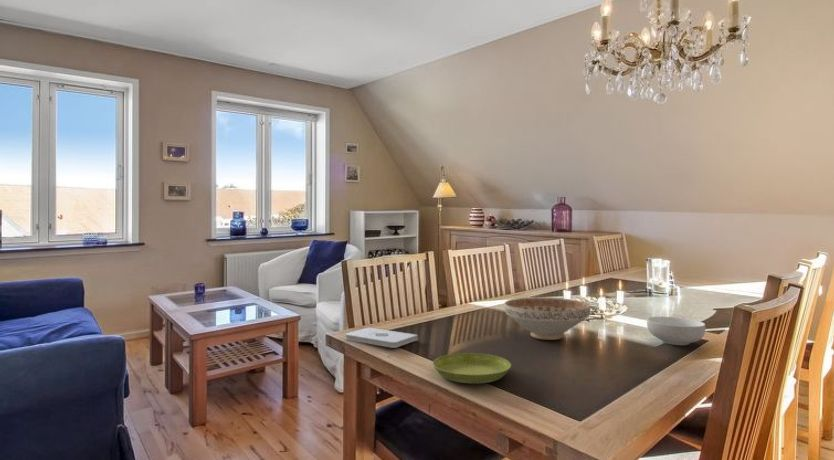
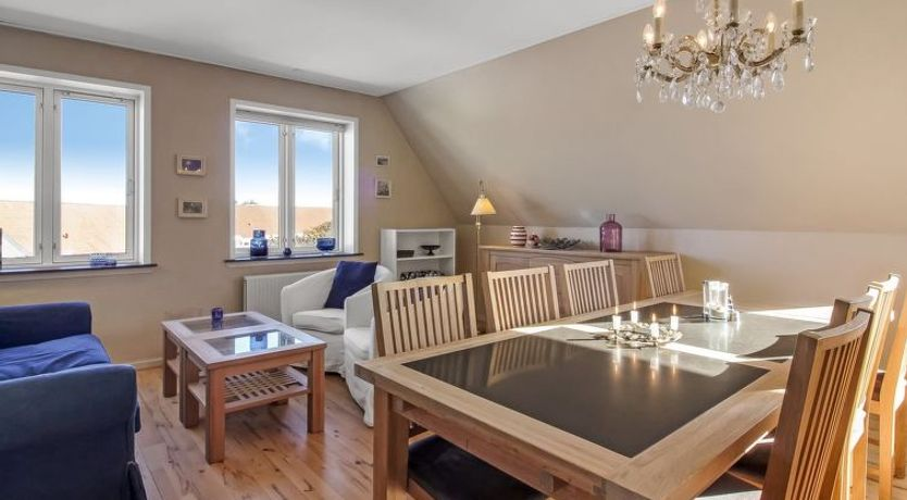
- cereal bowl [646,316,706,346]
- decorative bowl [504,296,592,341]
- notepad [344,326,419,349]
- saucer [432,352,512,385]
